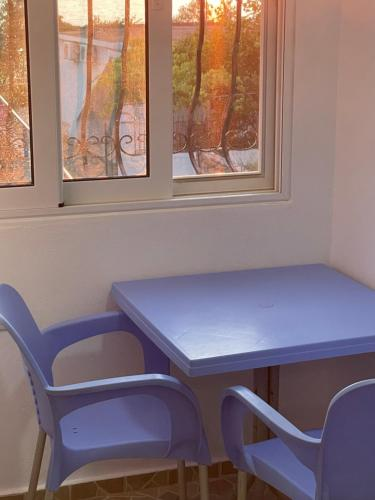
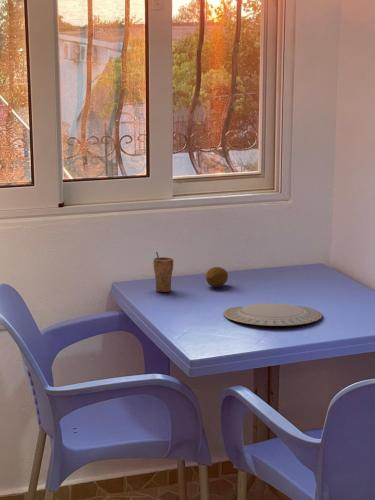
+ cup [152,251,174,293]
+ chinaware [222,302,323,327]
+ fruit [205,266,229,288]
